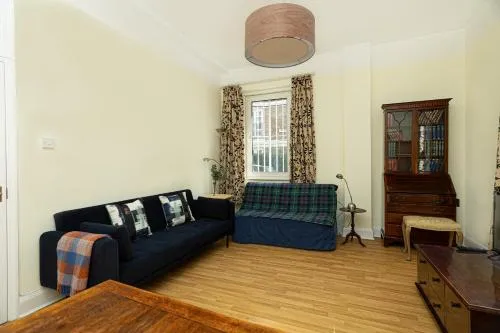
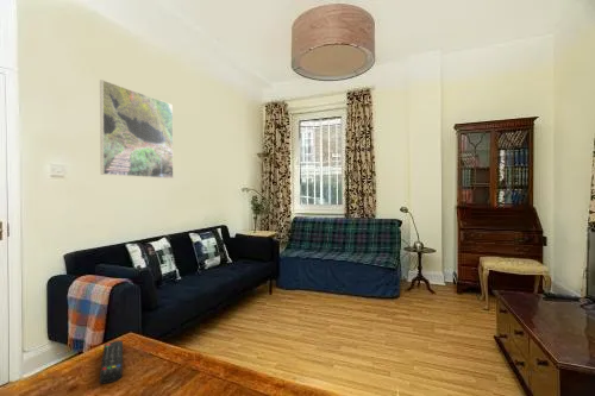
+ remote control [98,339,124,384]
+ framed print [99,78,175,180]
